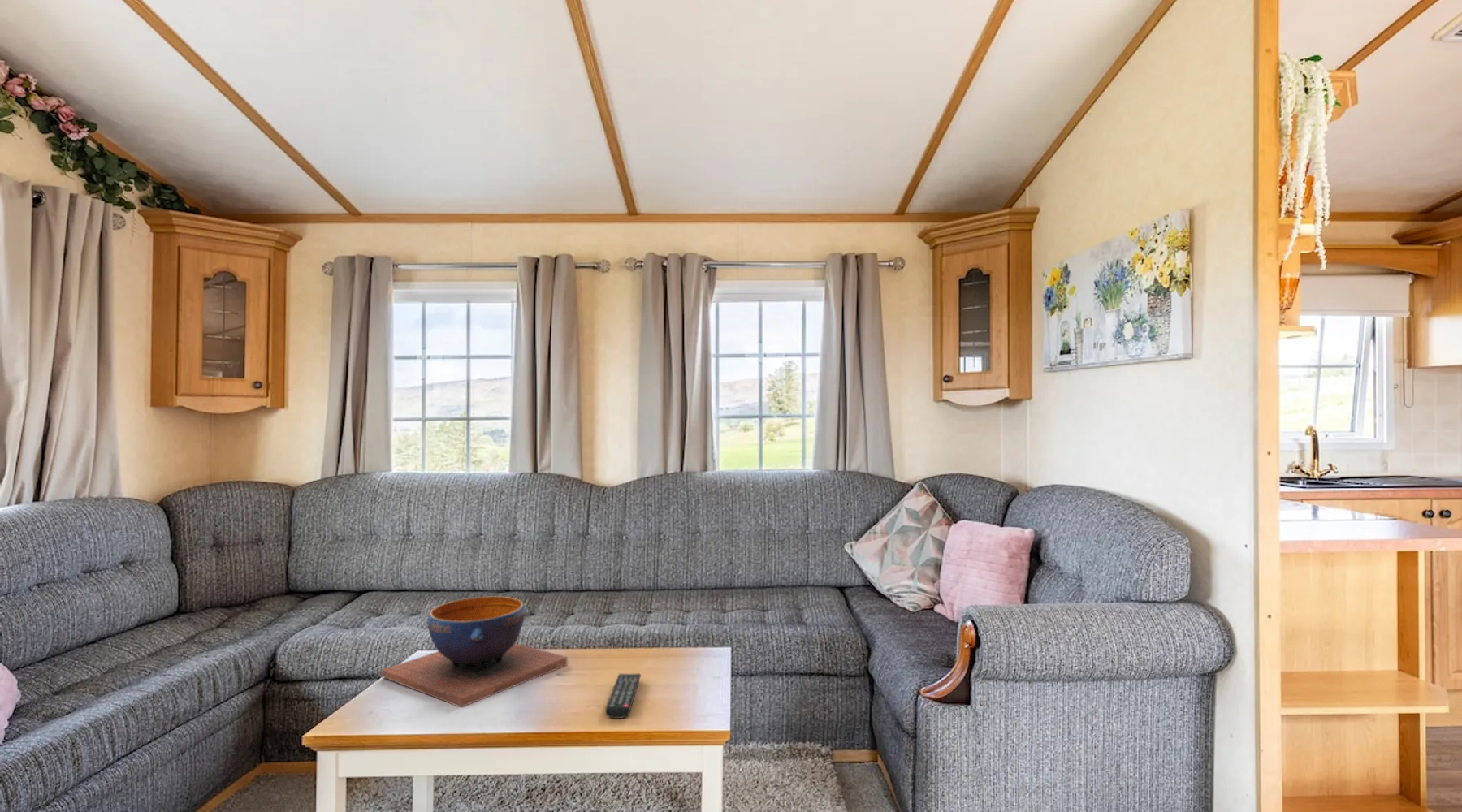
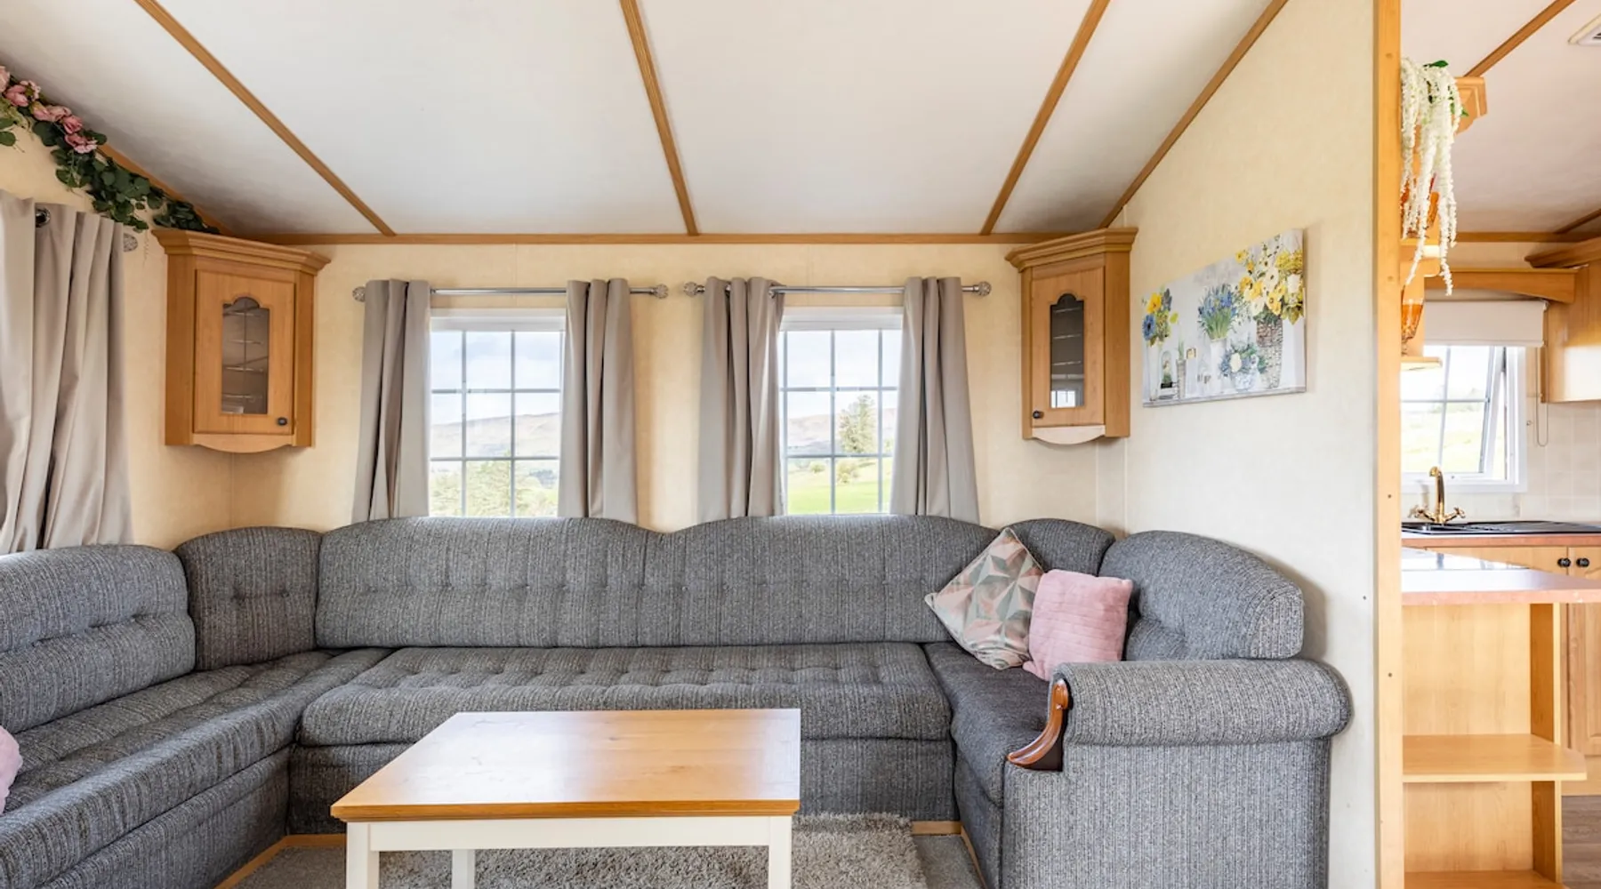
- decorative bowl [380,596,568,708]
- remote control [604,673,642,719]
